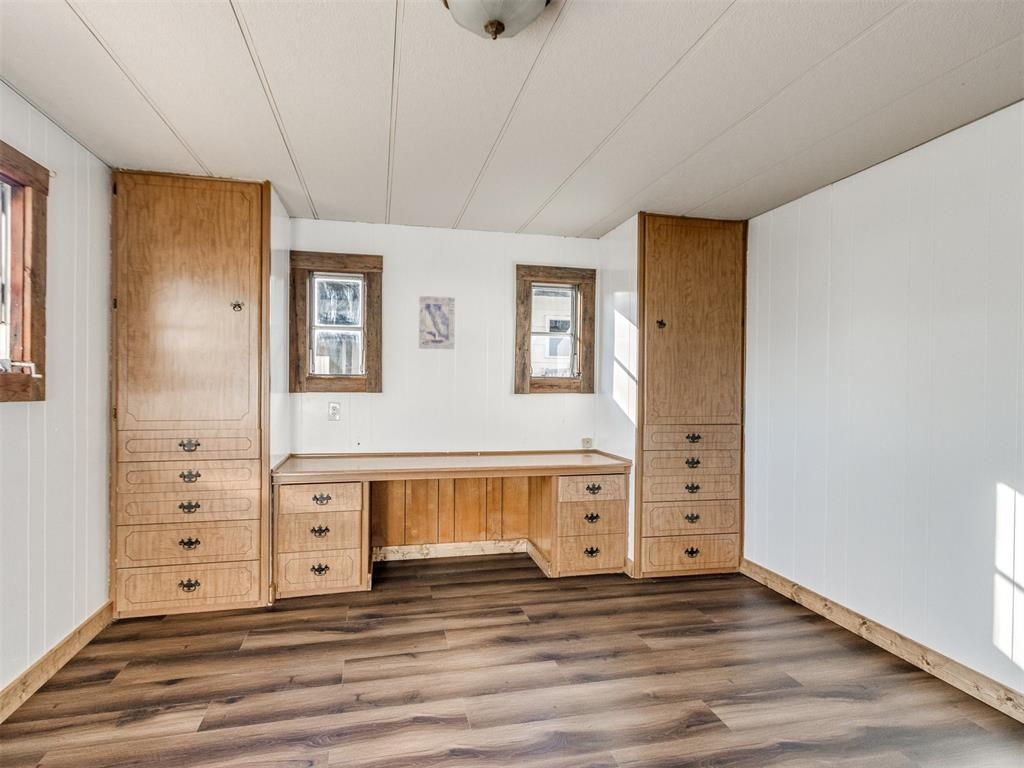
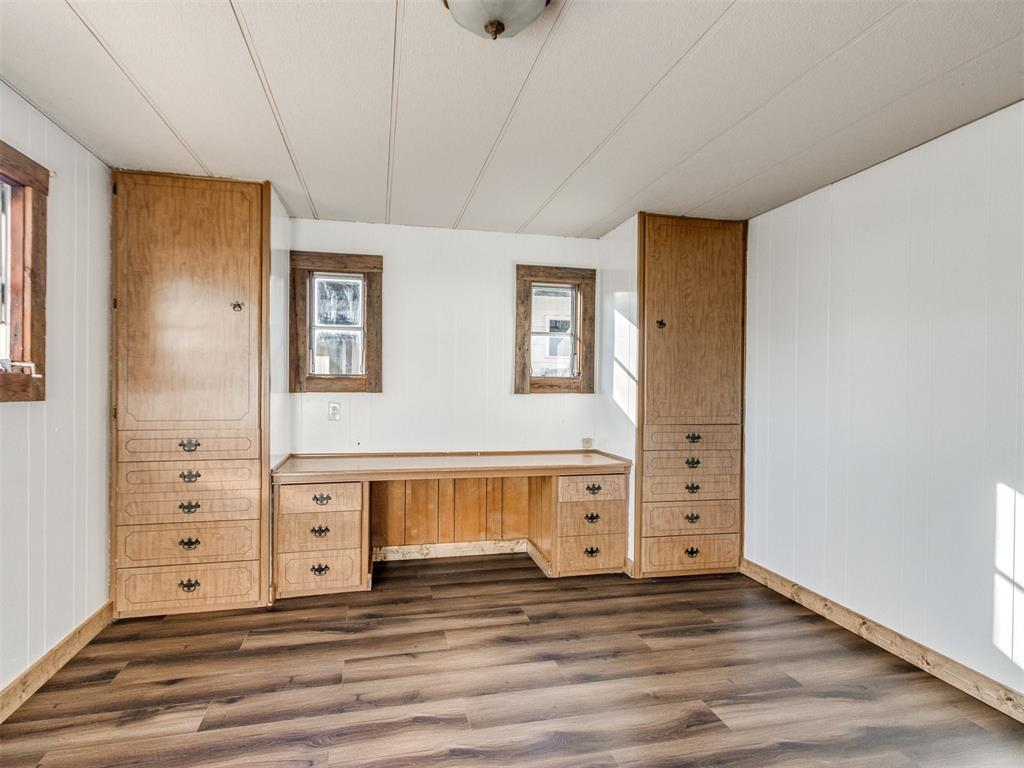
- wall art [418,295,456,350]
